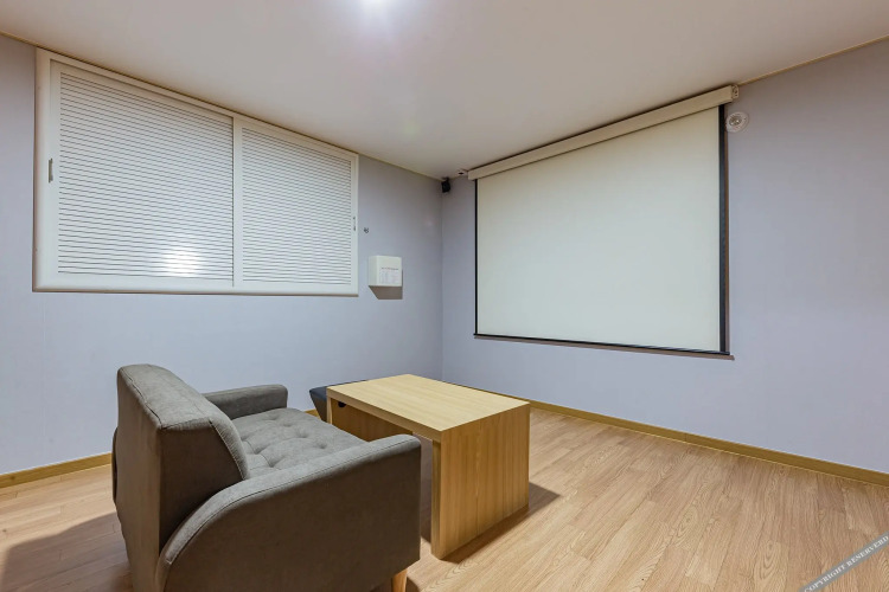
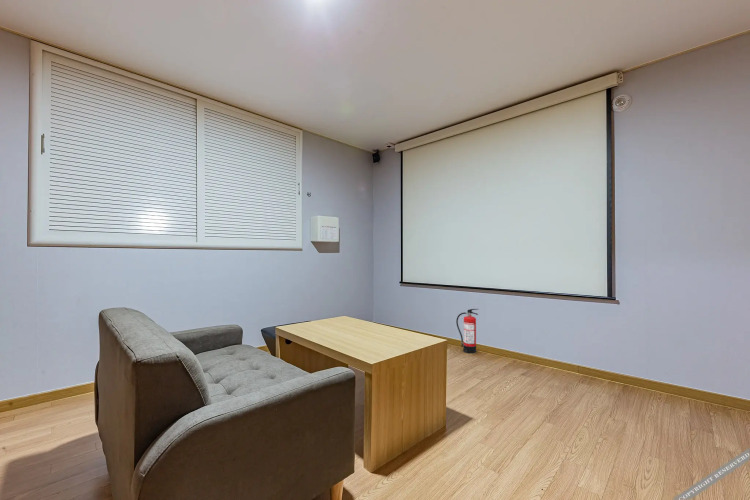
+ fire extinguisher [455,308,479,355]
